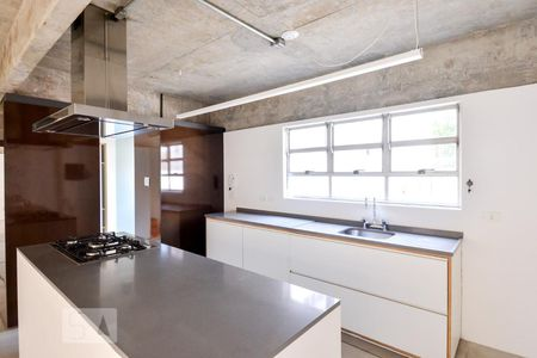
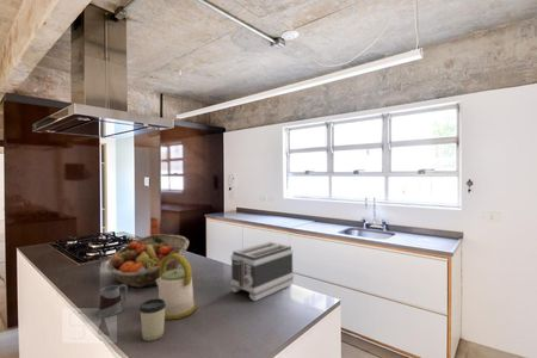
+ toaster [229,241,295,302]
+ kettle [156,253,197,321]
+ mug [97,283,129,317]
+ cup [138,297,166,342]
+ fruit basket [105,233,190,289]
